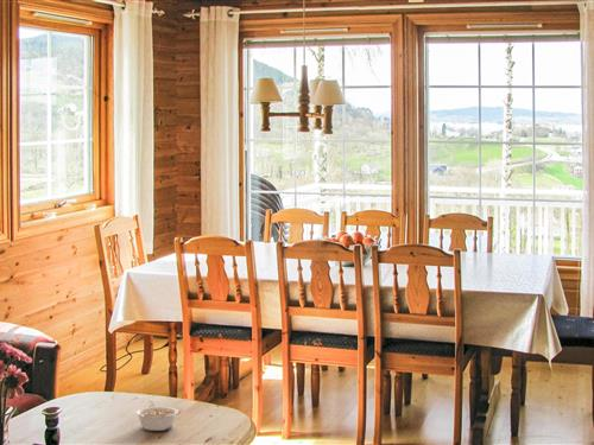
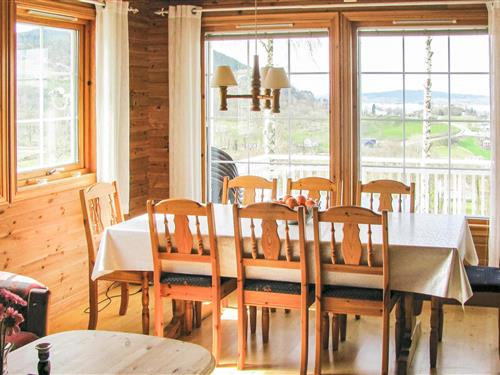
- legume [134,406,179,432]
